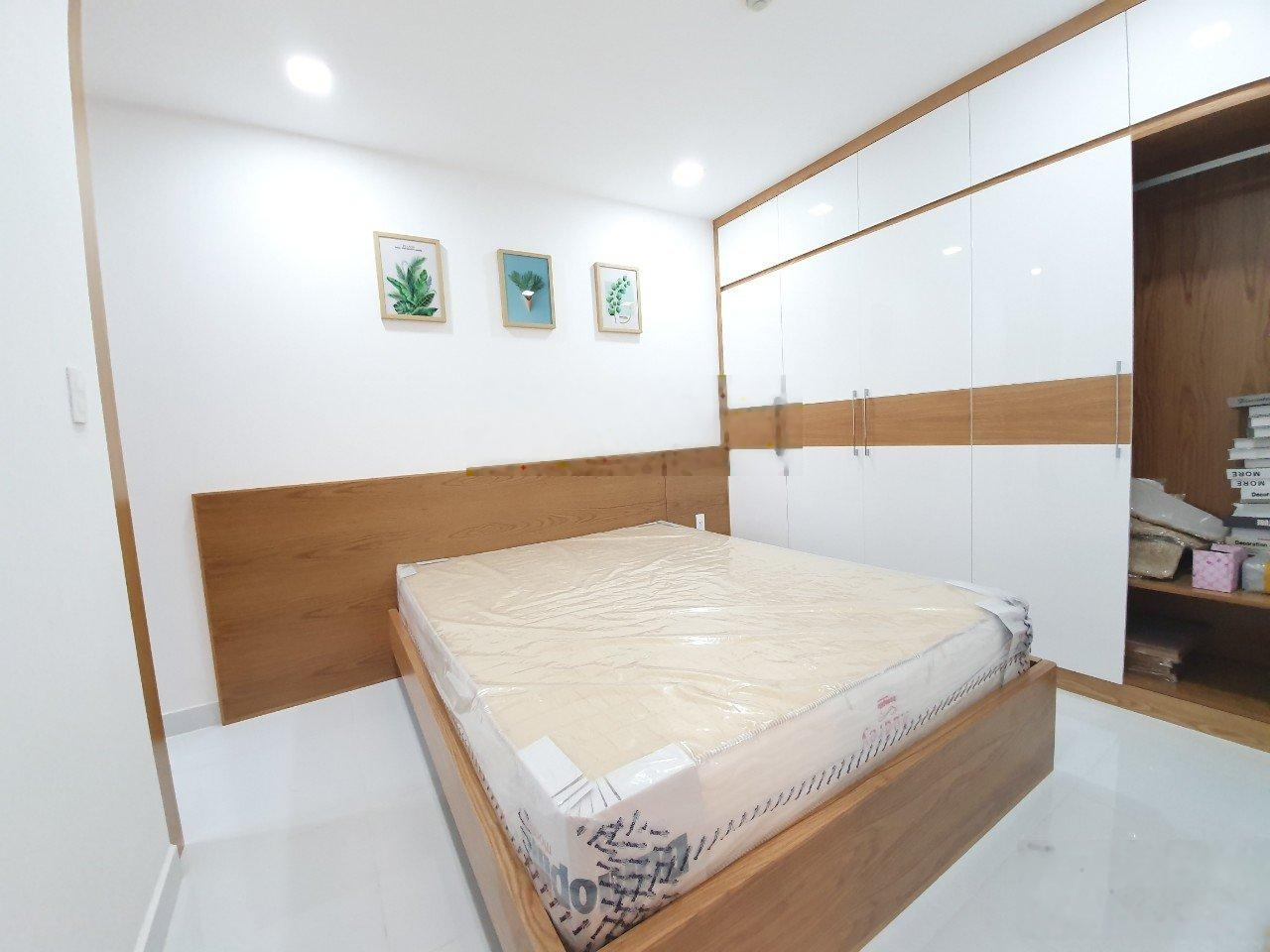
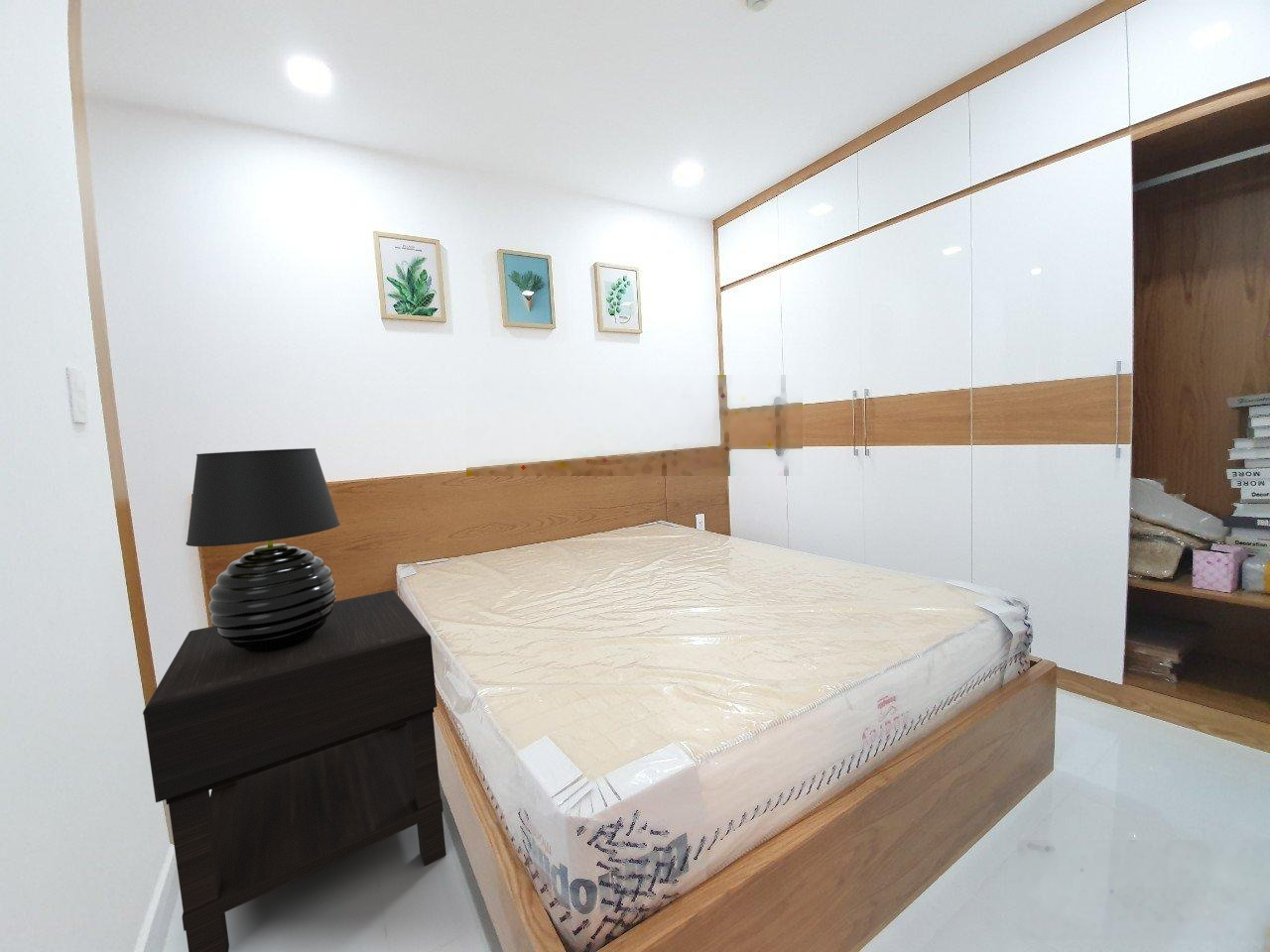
+ table lamp [186,447,341,653]
+ nightstand [142,589,446,952]
